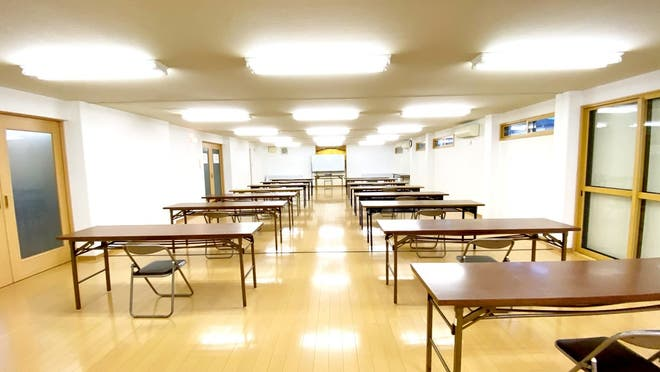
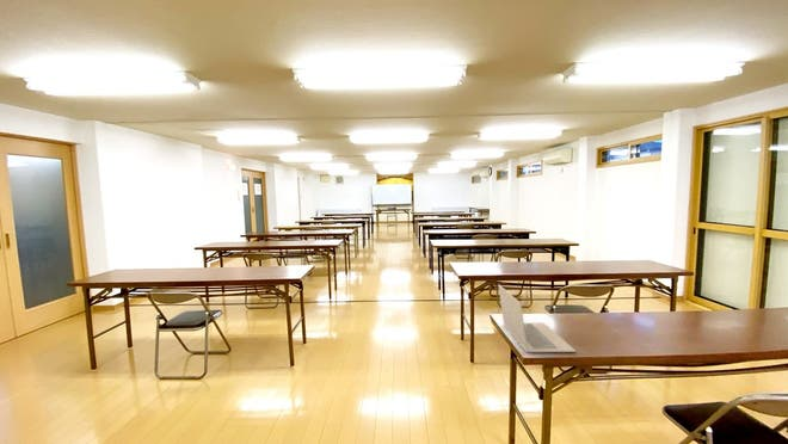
+ laptop [497,283,577,353]
